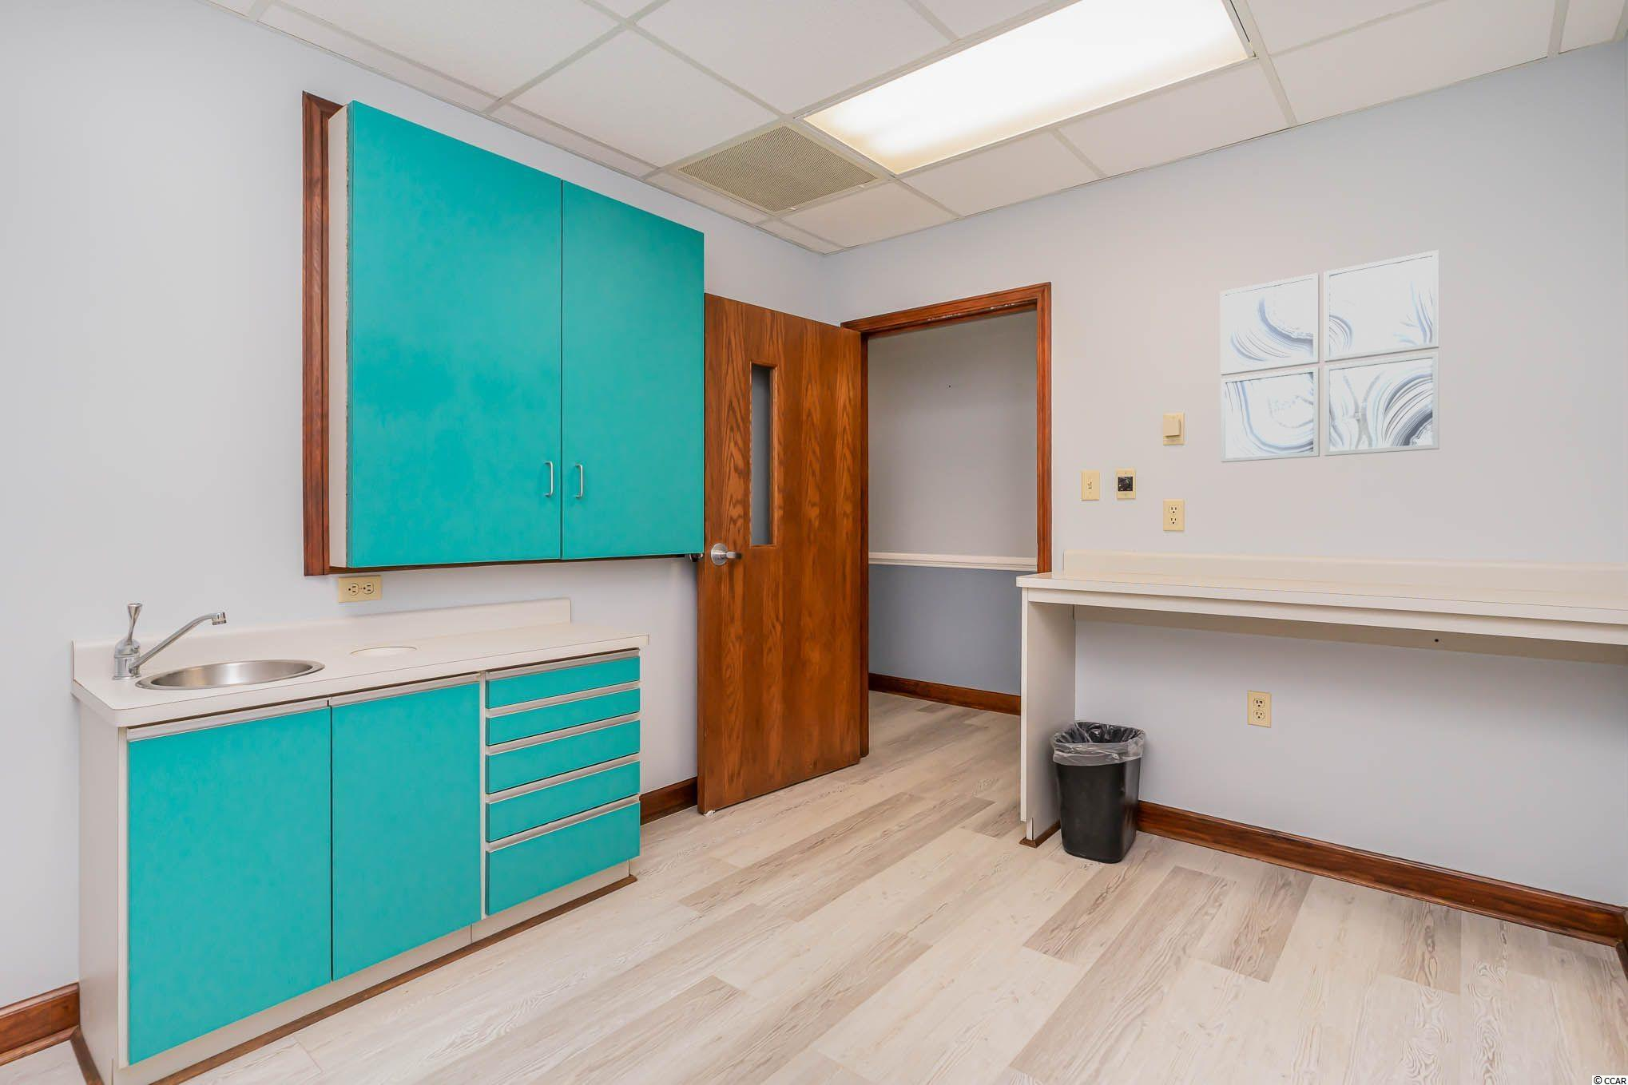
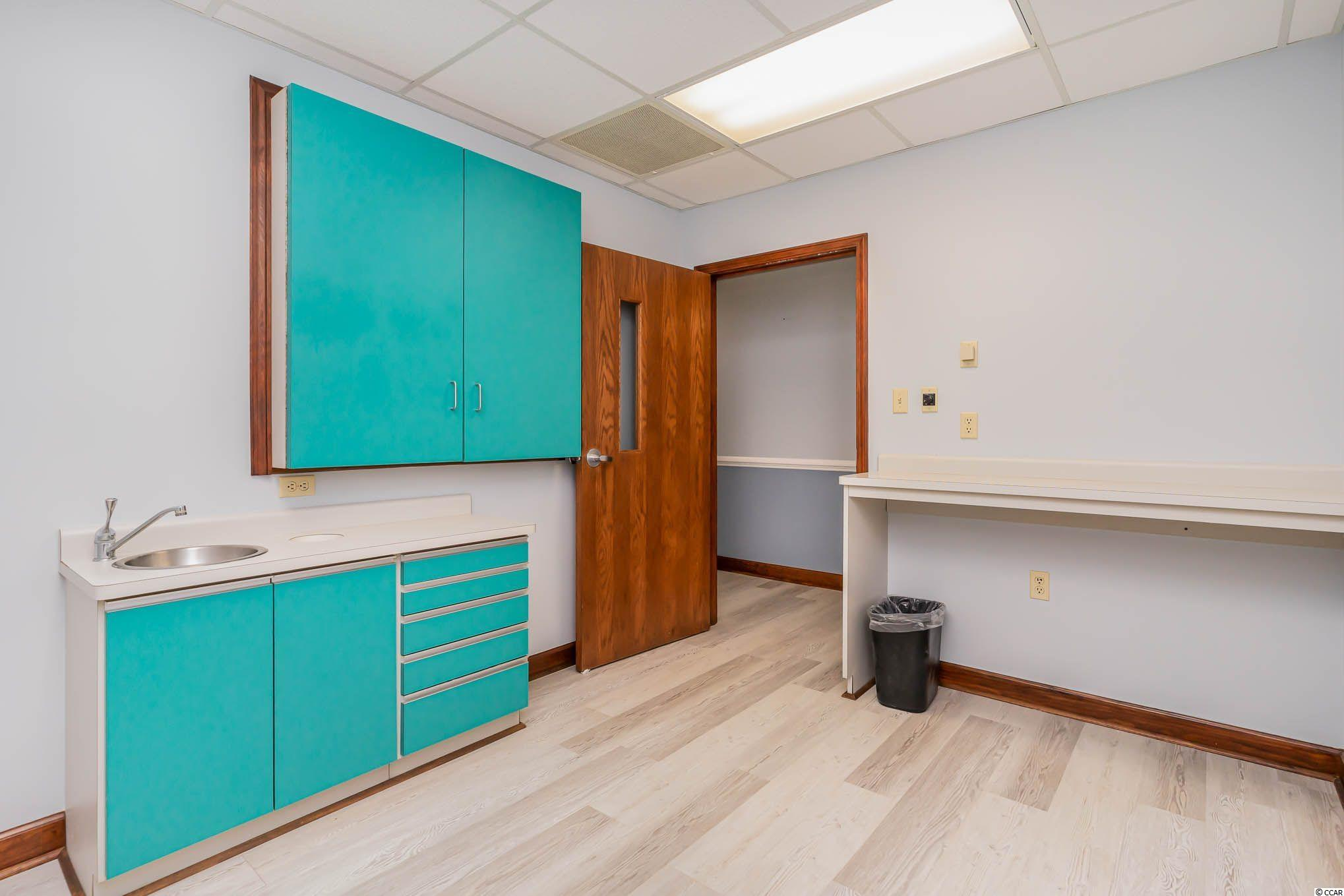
- wall art [1220,249,1439,463]
